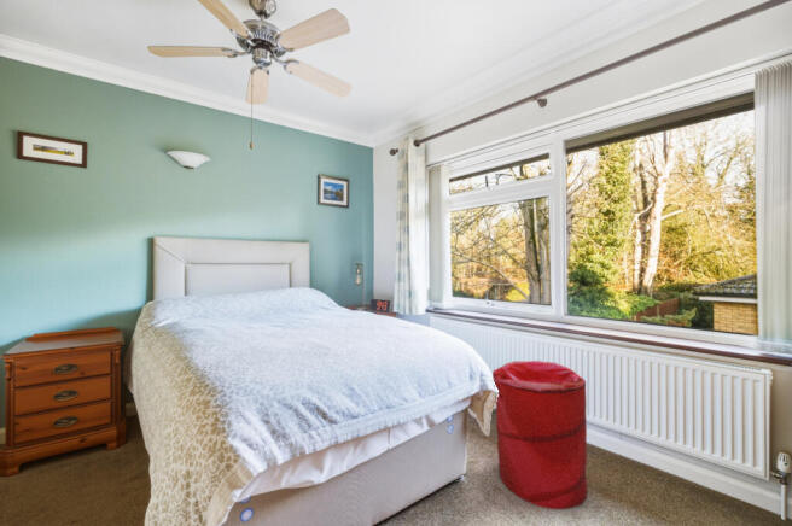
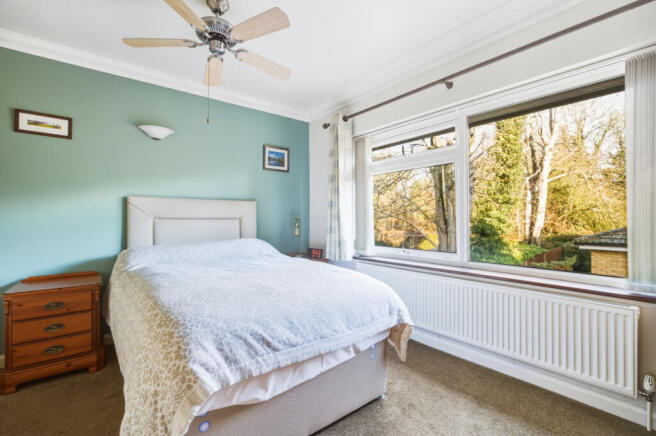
- laundry hamper [491,360,588,510]
